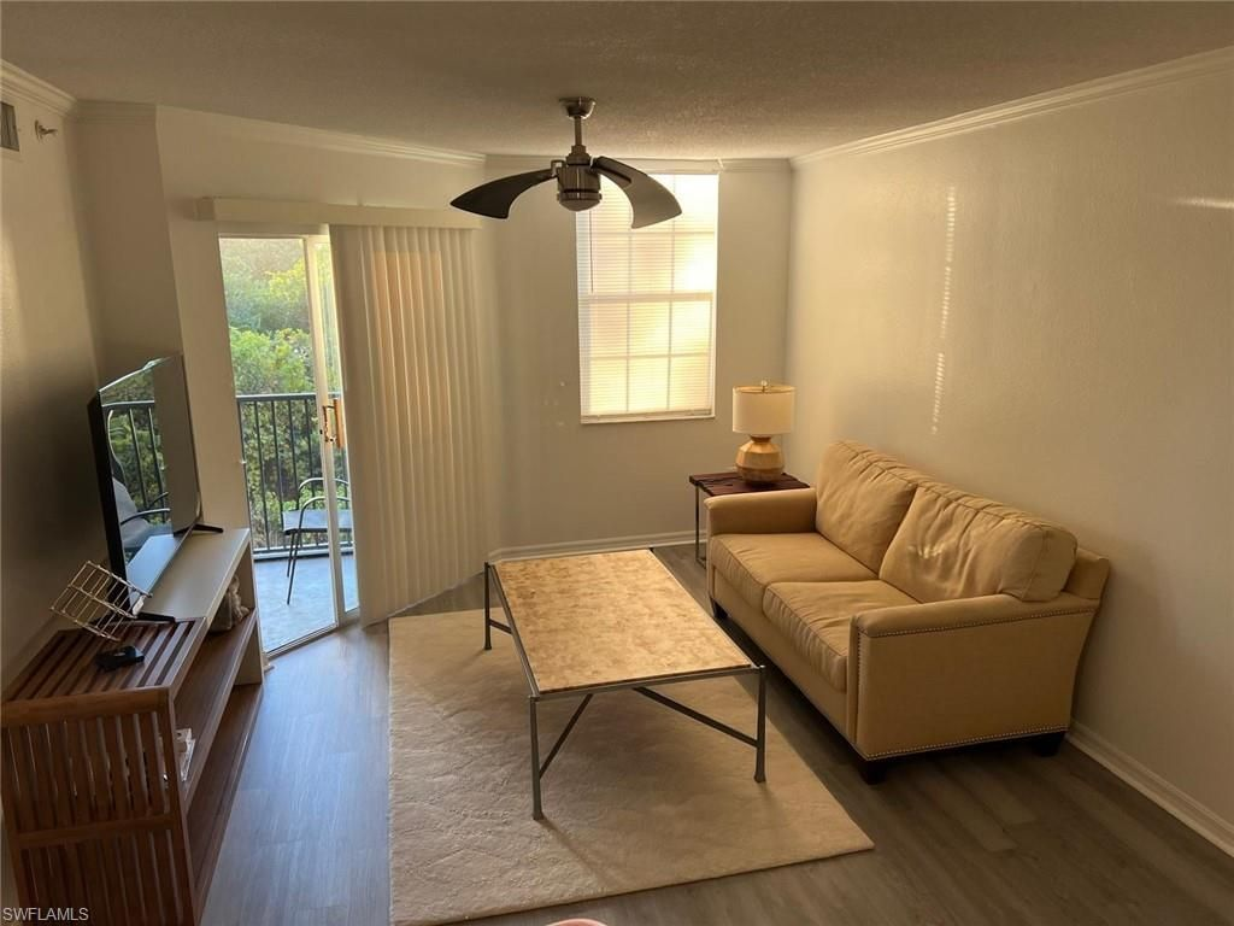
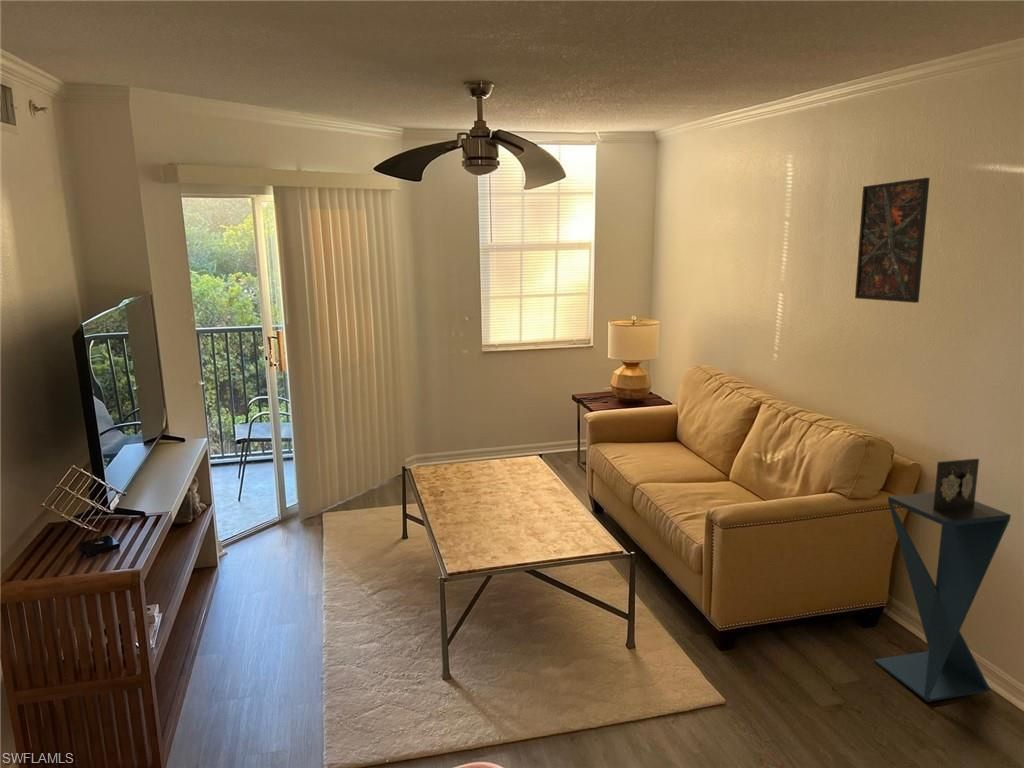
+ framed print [854,177,931,304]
+ pedestal table [873,458,1012,703]
